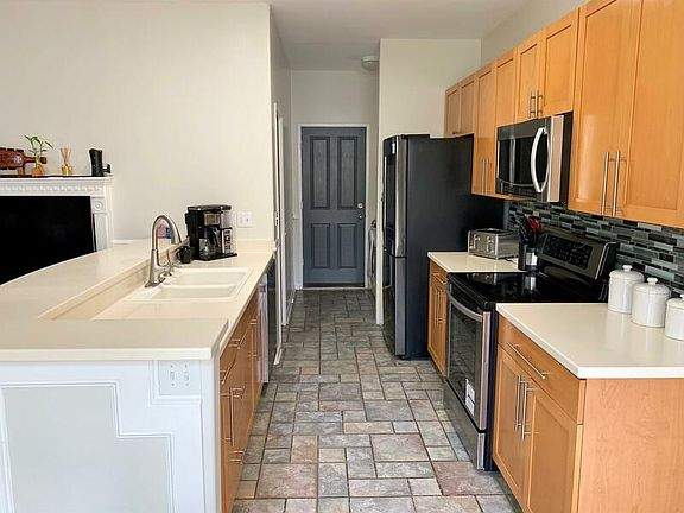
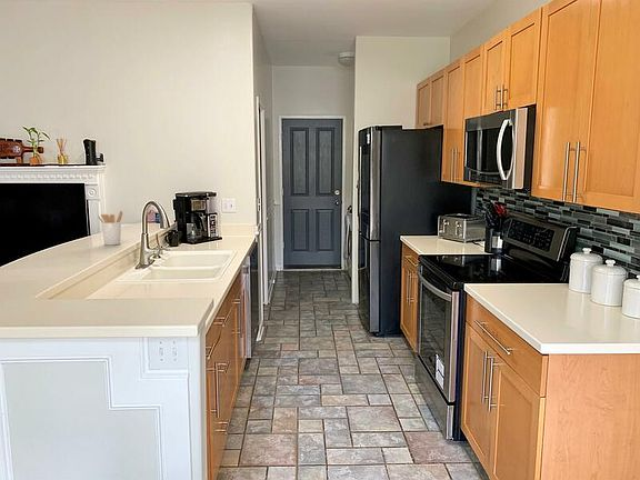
+ utensil holder [97,210,123,247]
